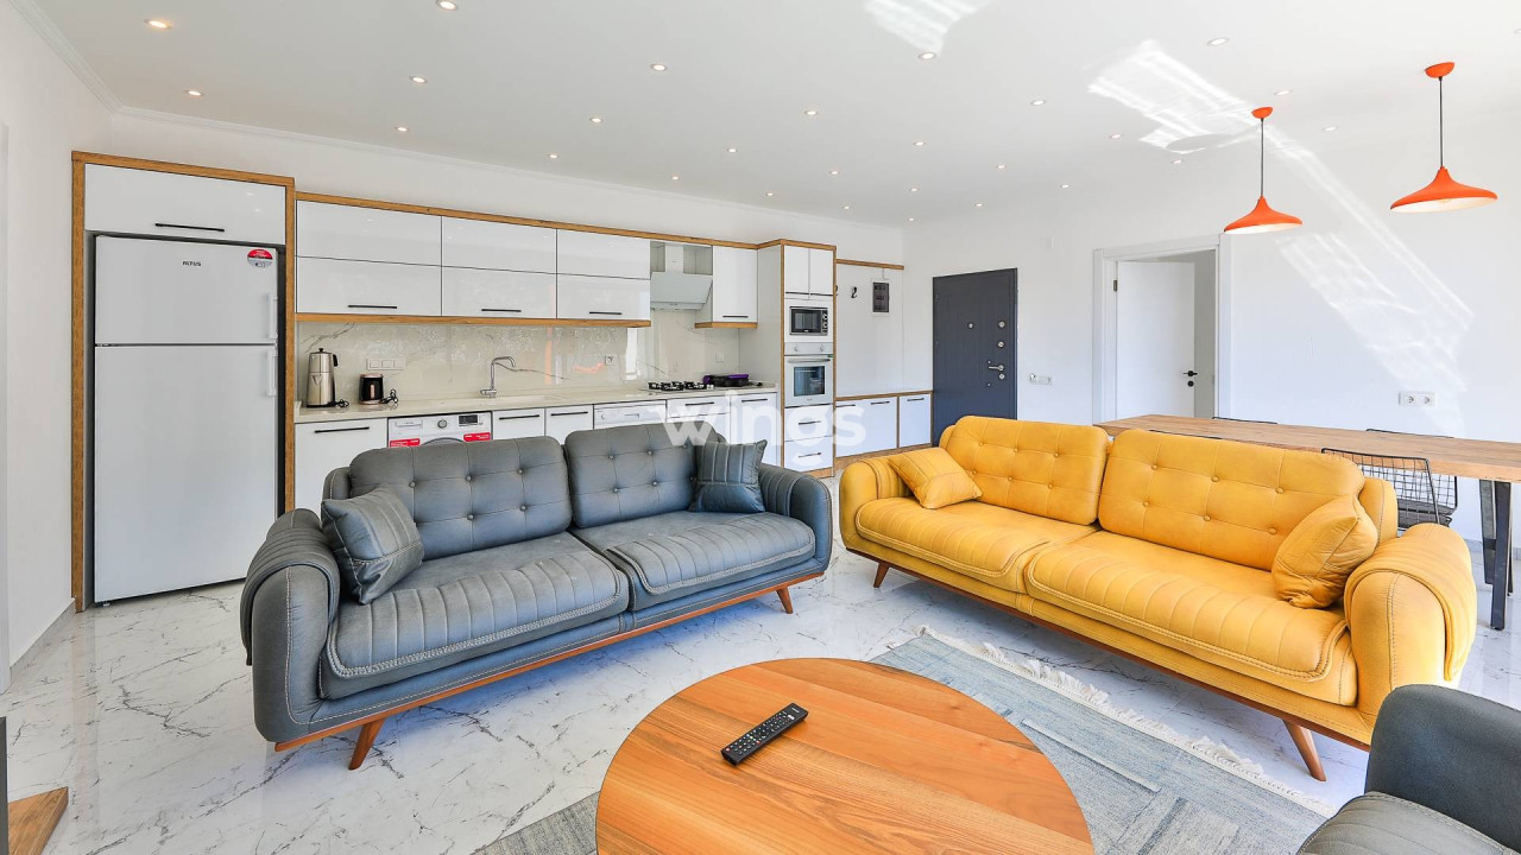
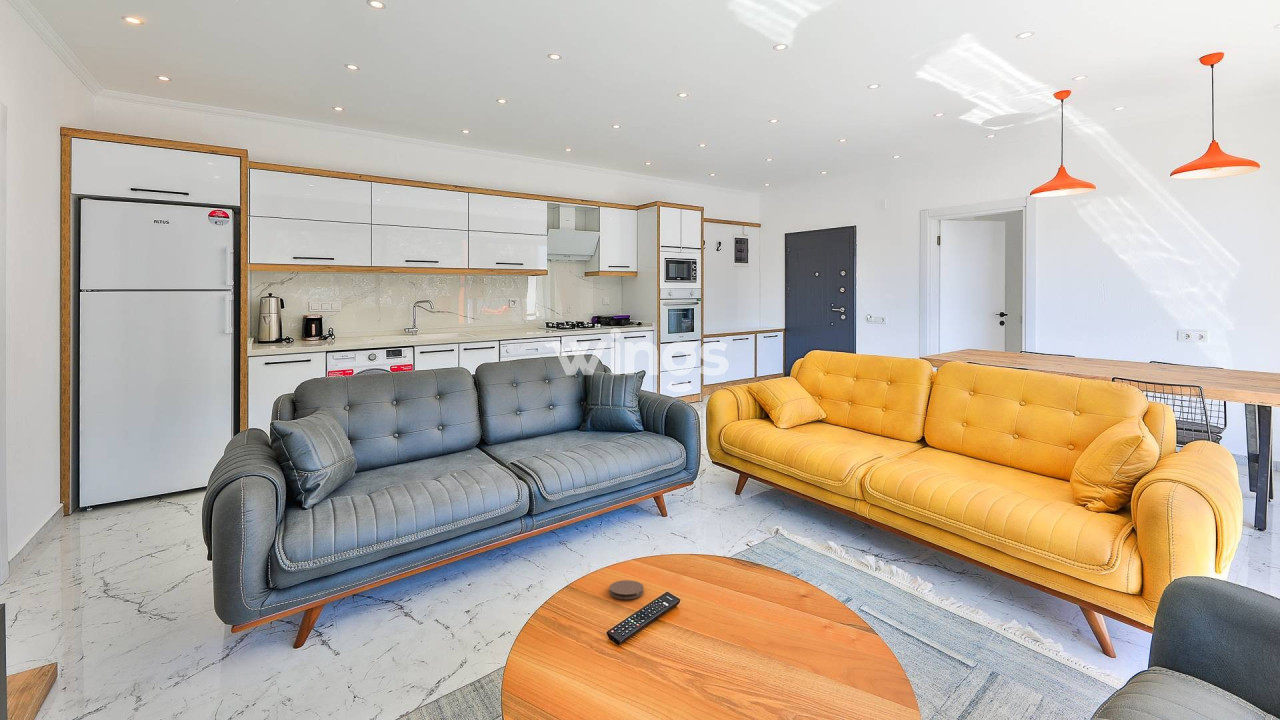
+ coaster [608,579,644,600]
